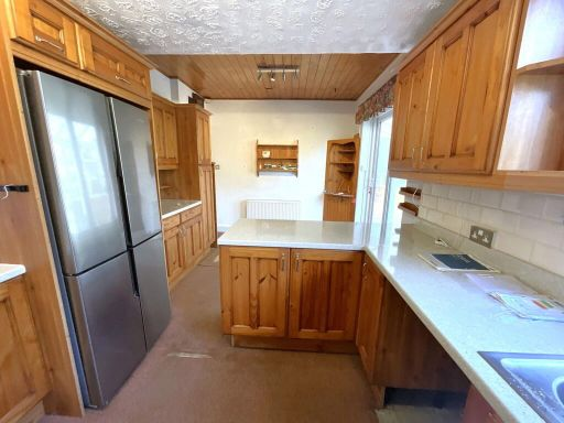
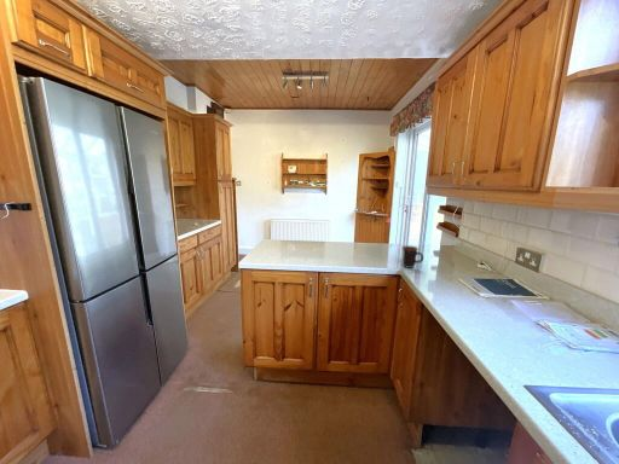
+ mug [401,244,424,269]
